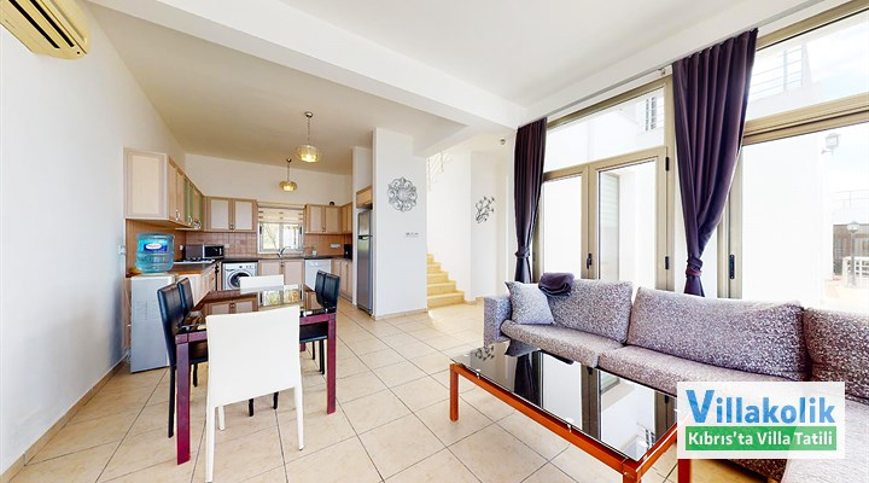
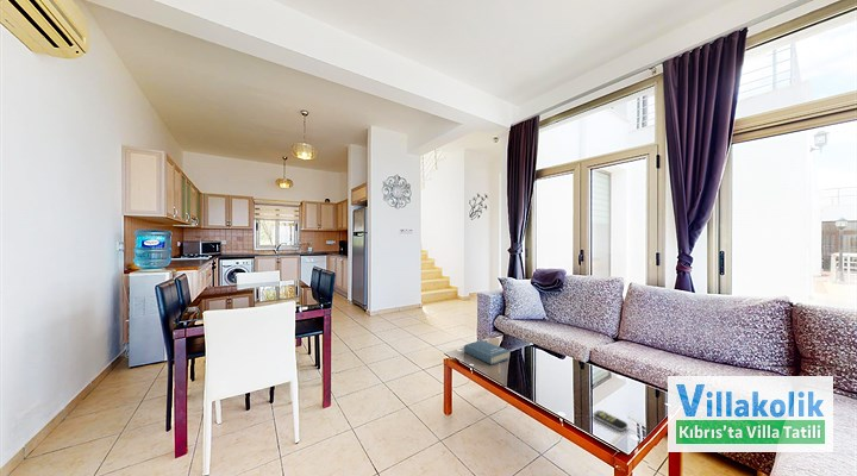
+ remote control [593,409,628,432]
+ book [463,339,511,365]
